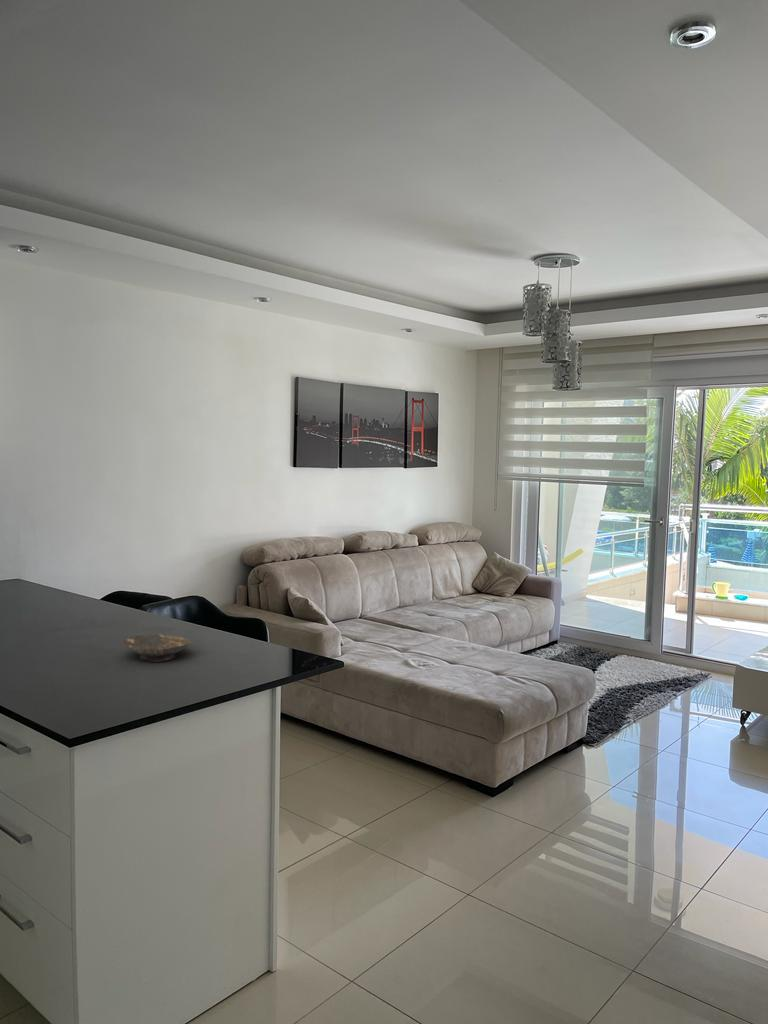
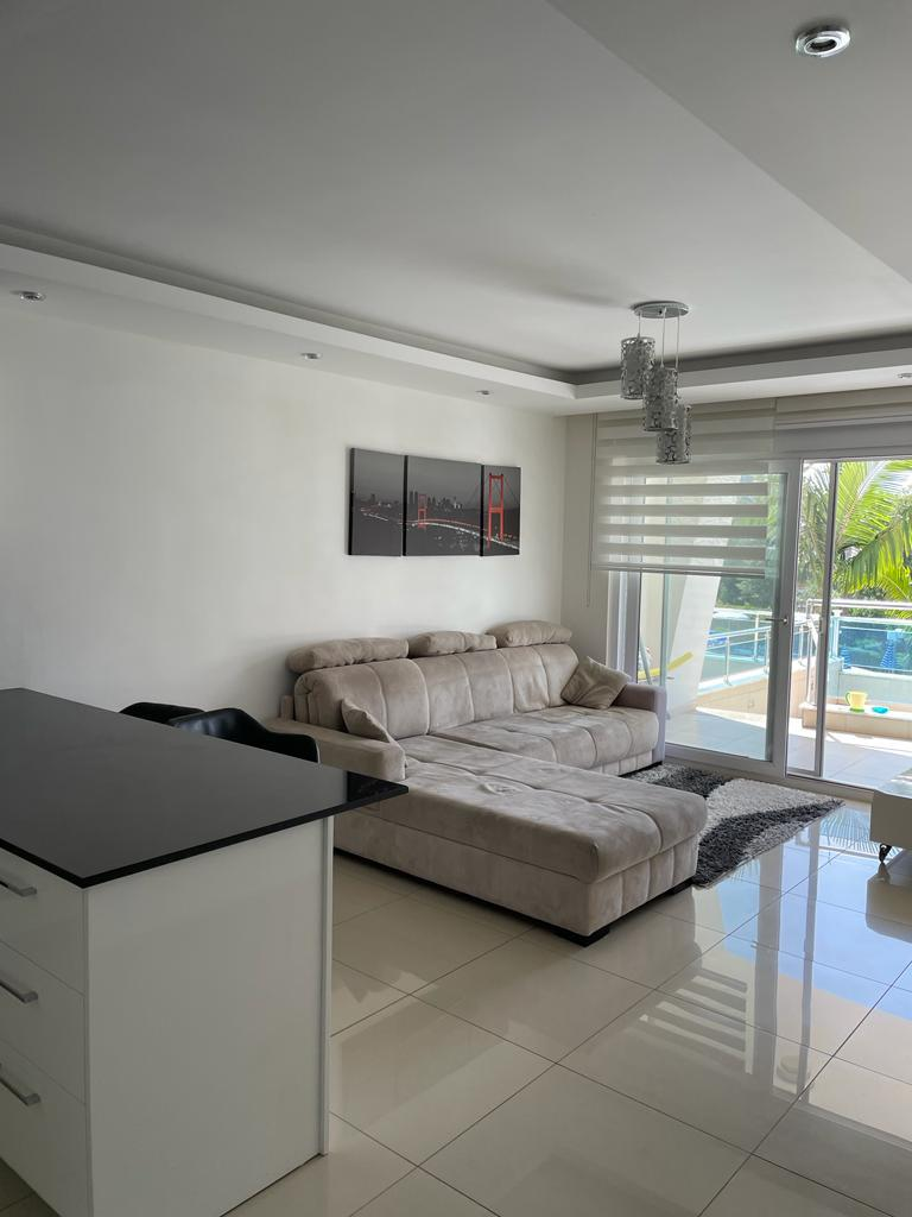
- bowl [122,633,192,663]
